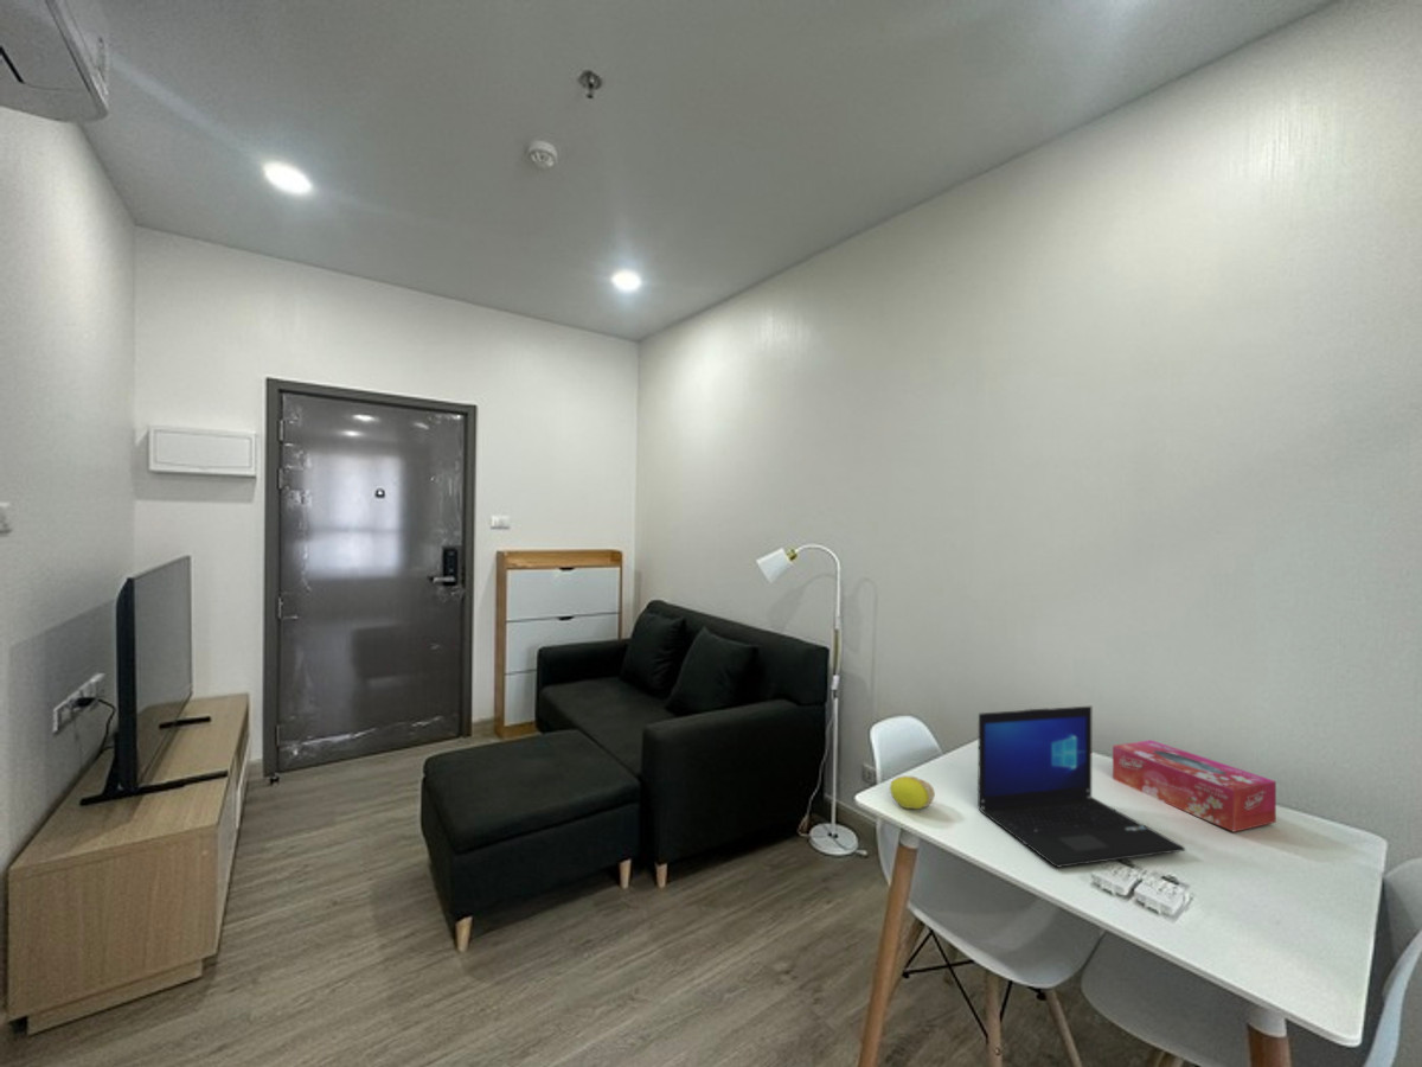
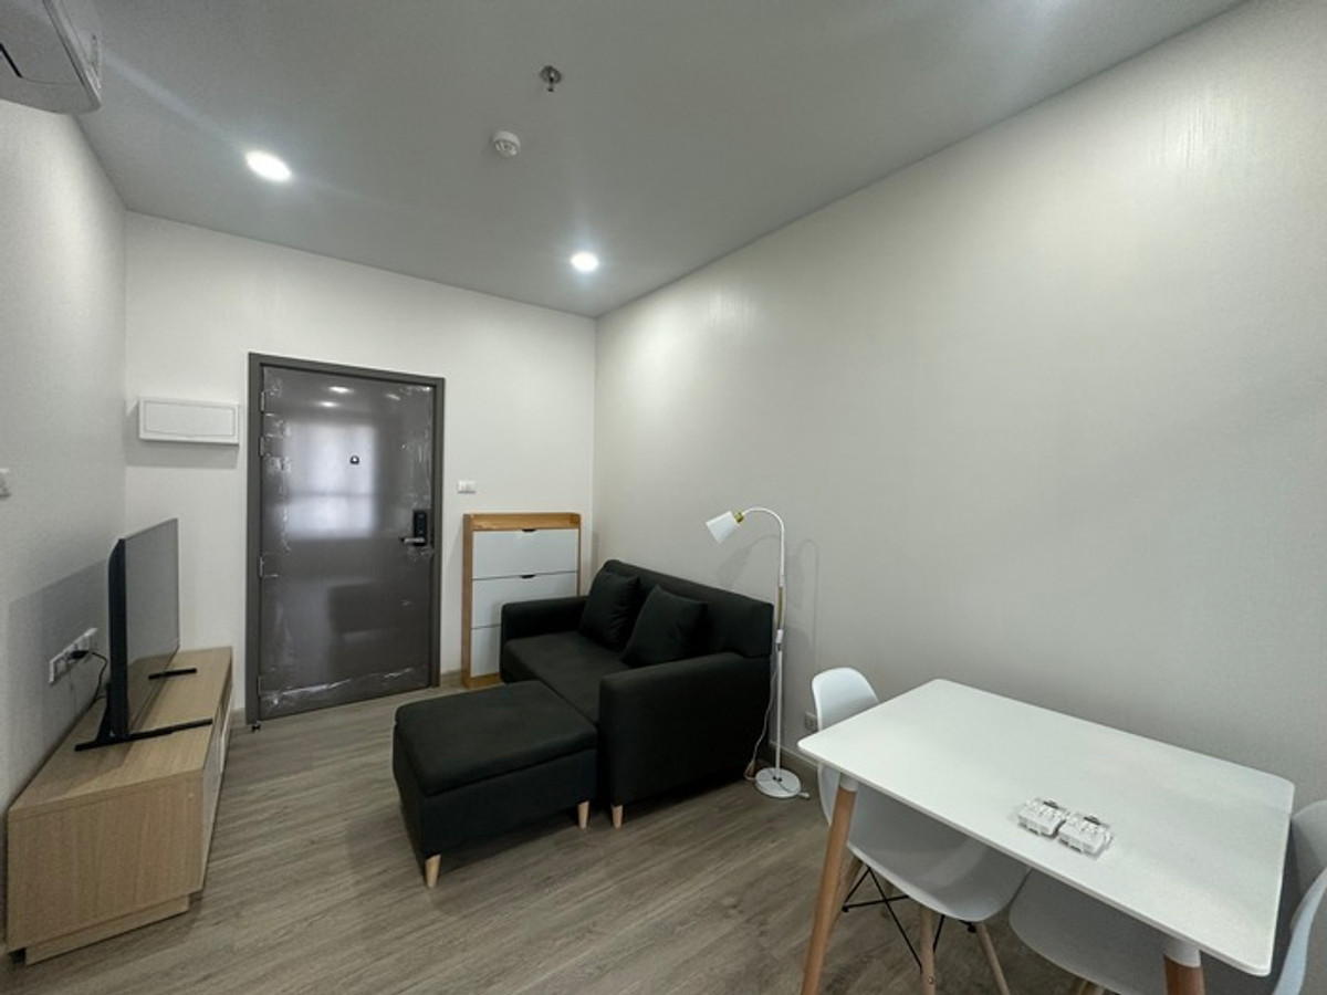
- fruit [889,774,936,810]
- laptop [976,705,1186,869]
- tissue box [1112,739,1277,833]
